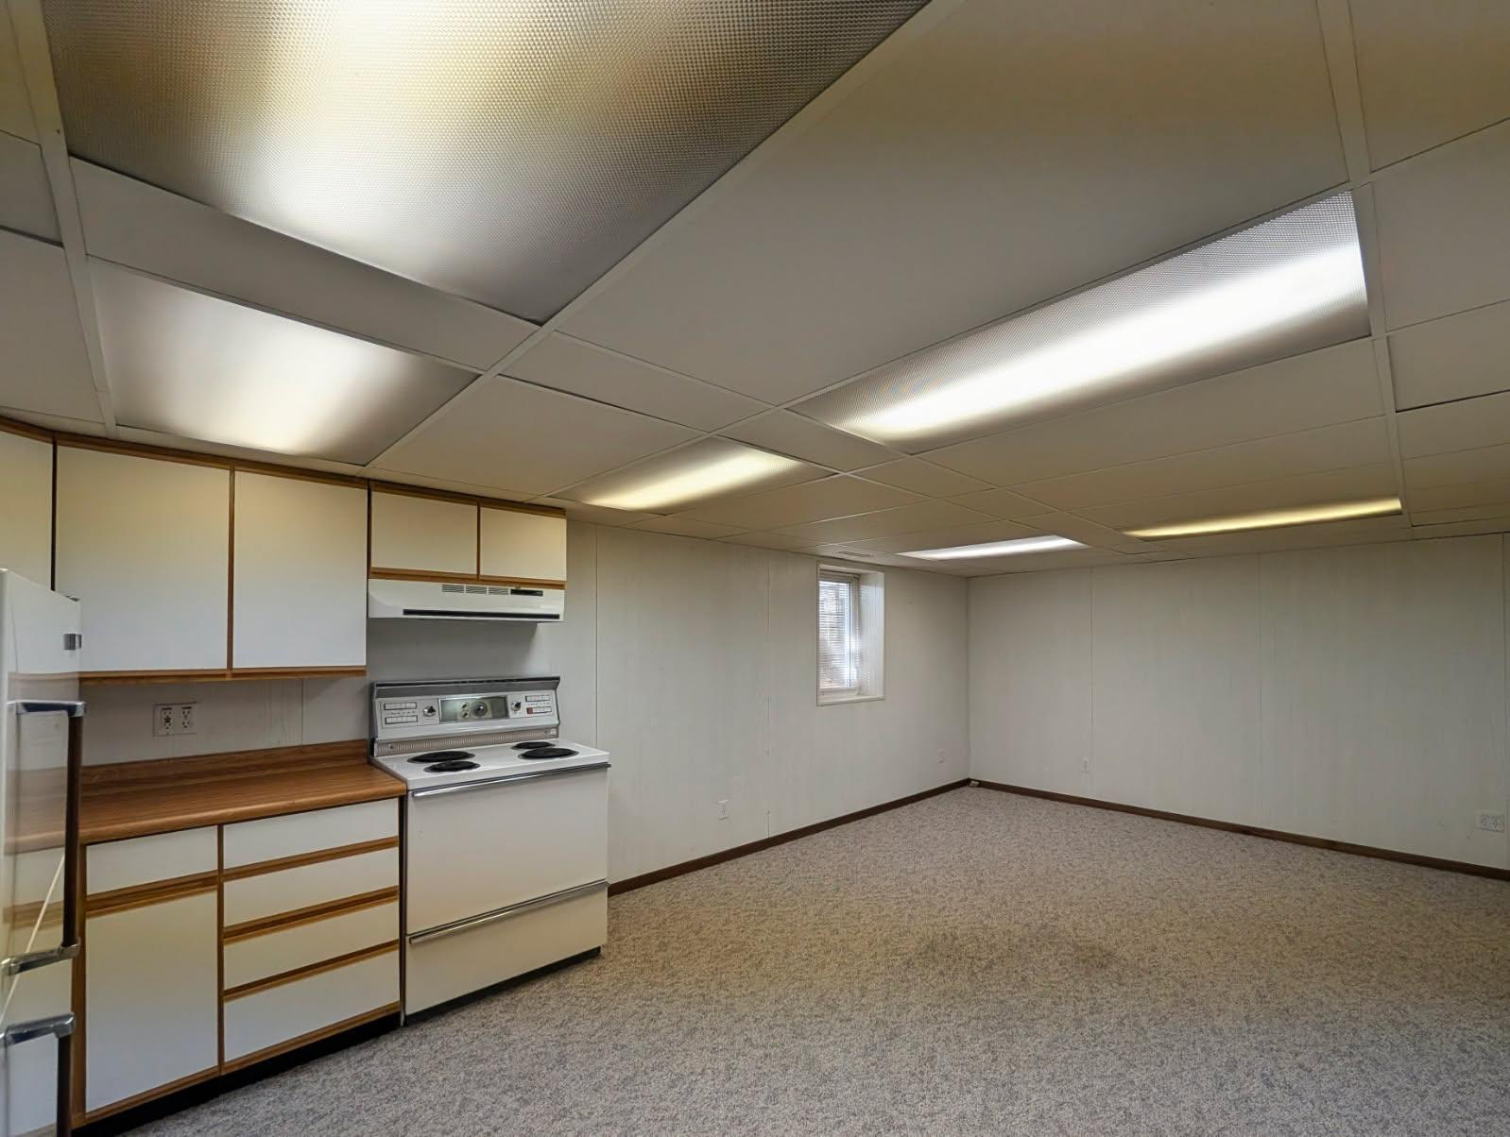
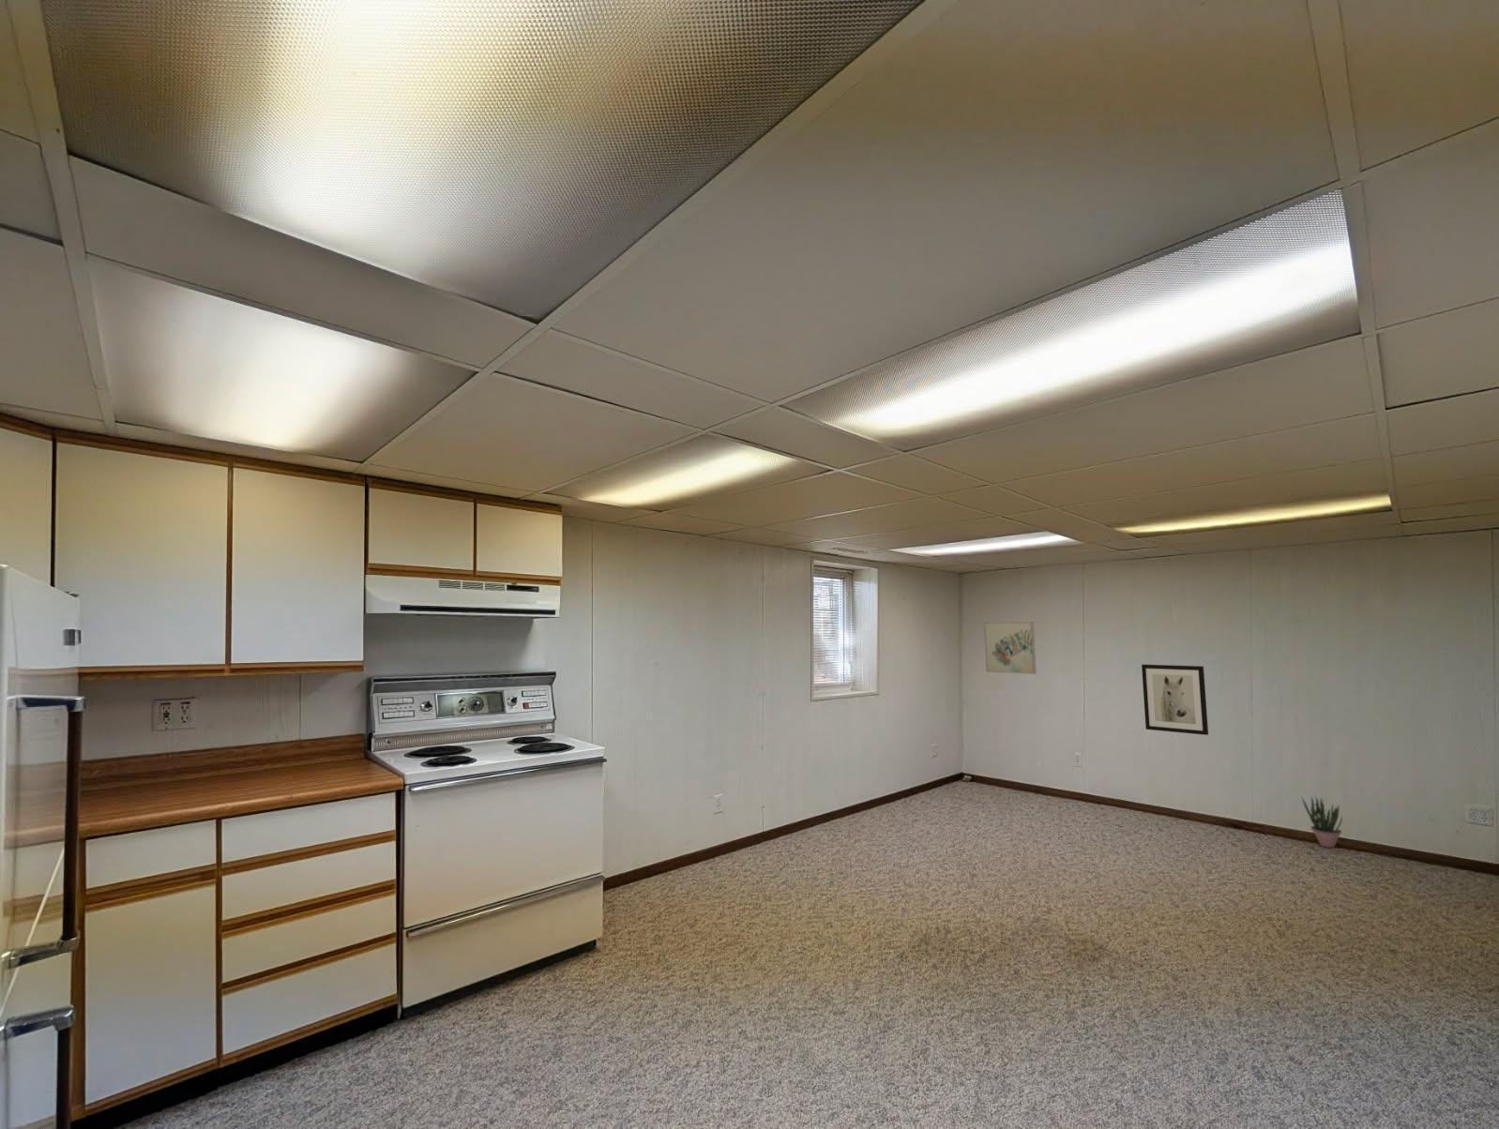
+ wall art [983,620,1038,675]
+ wall art [1141,664,1210,736]
+ potted plant [1301,796,1344,849]
